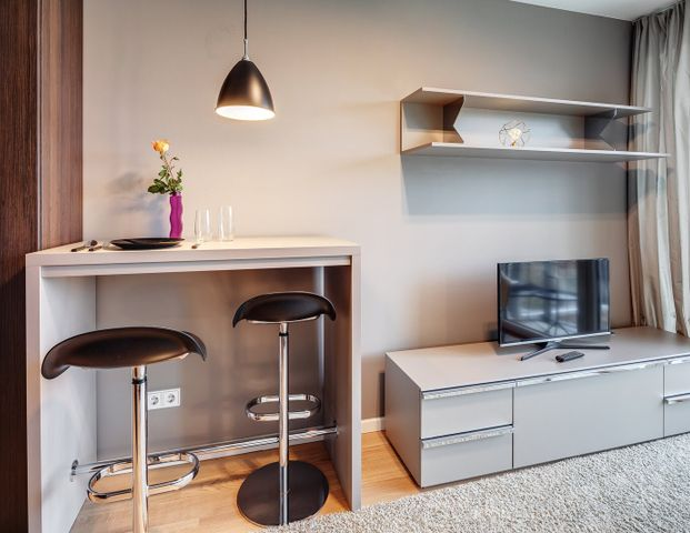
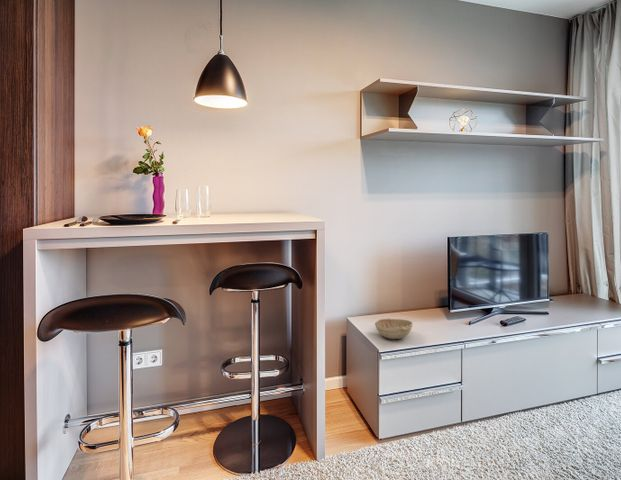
+ decorative bowl [374,318,414,340]
